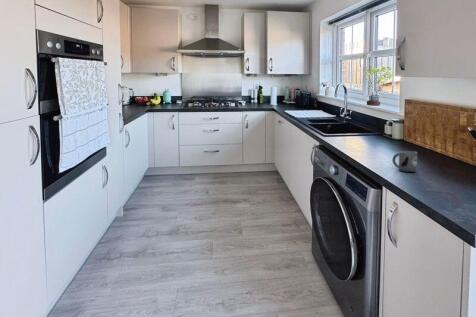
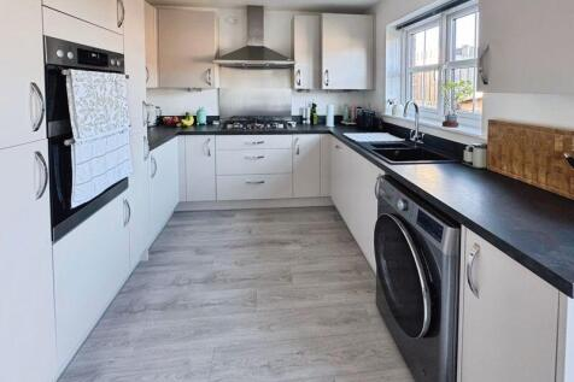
- mug [391,150,418,173]
